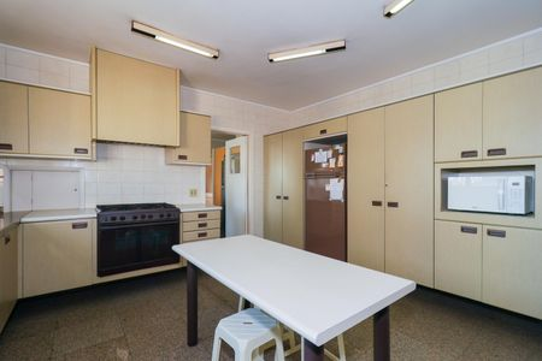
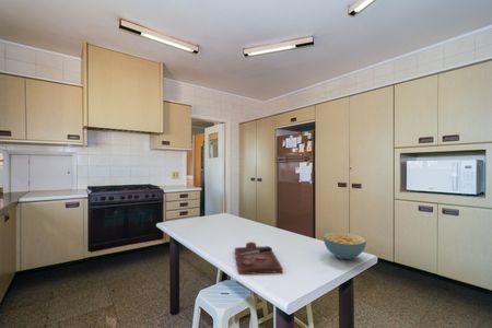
+ cutting board [234,241,283,276]
+ cereal bowl [323,231,367,260]
